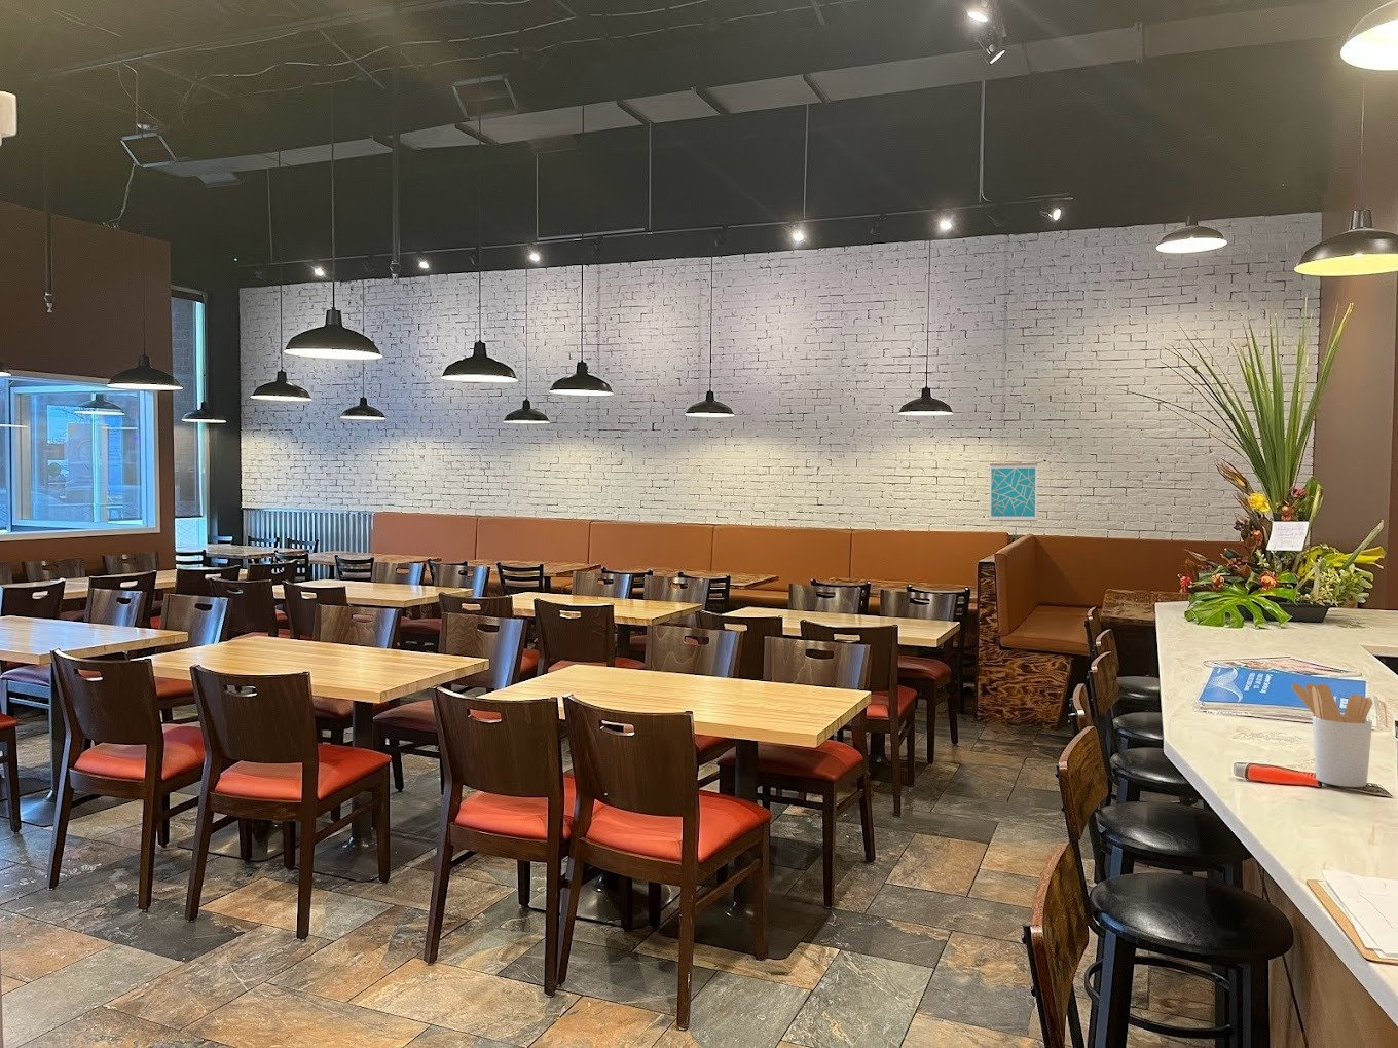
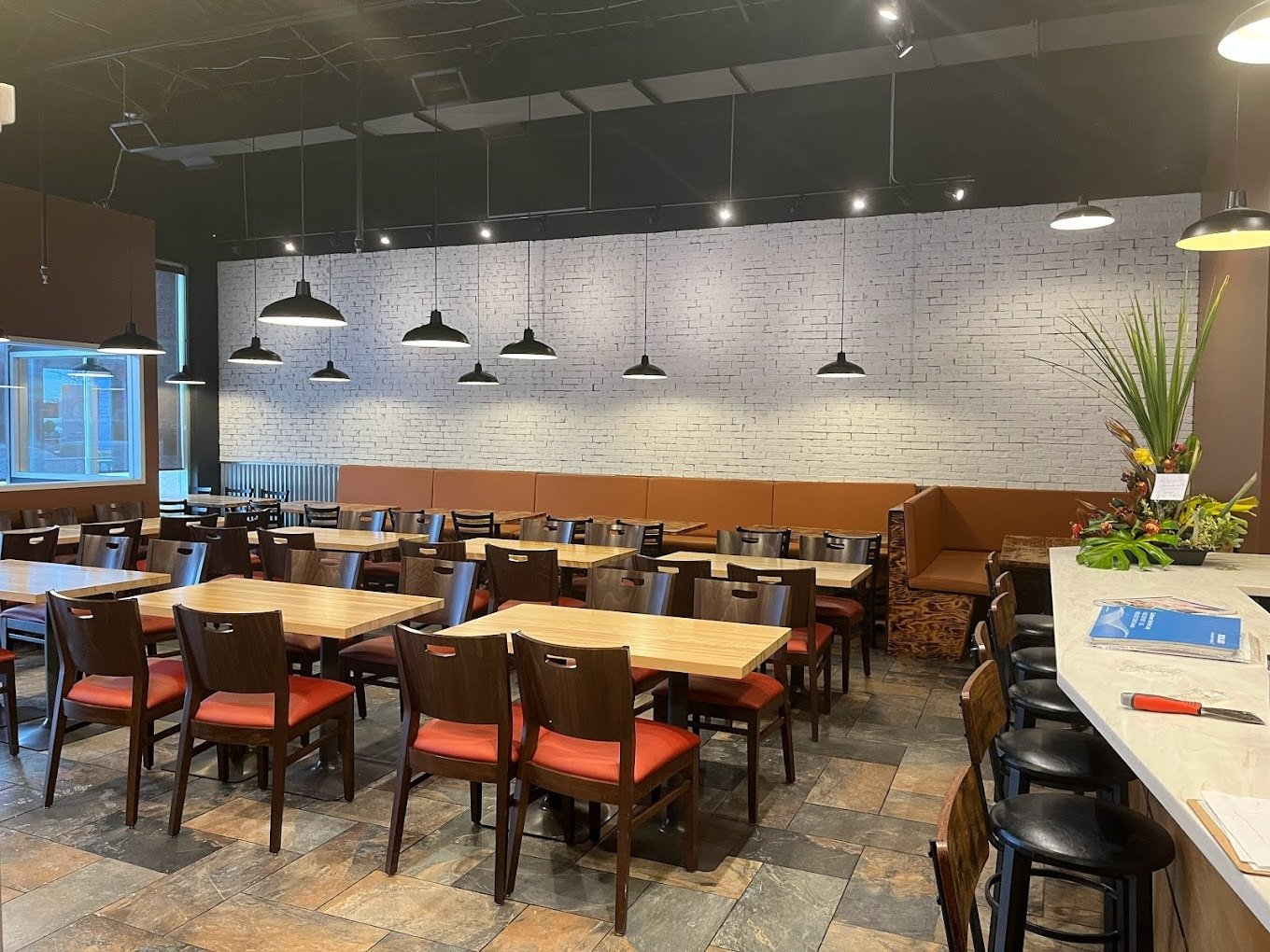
- wall art [987,462,1038,522]
- utensil holder [1291,683,1374,788]
